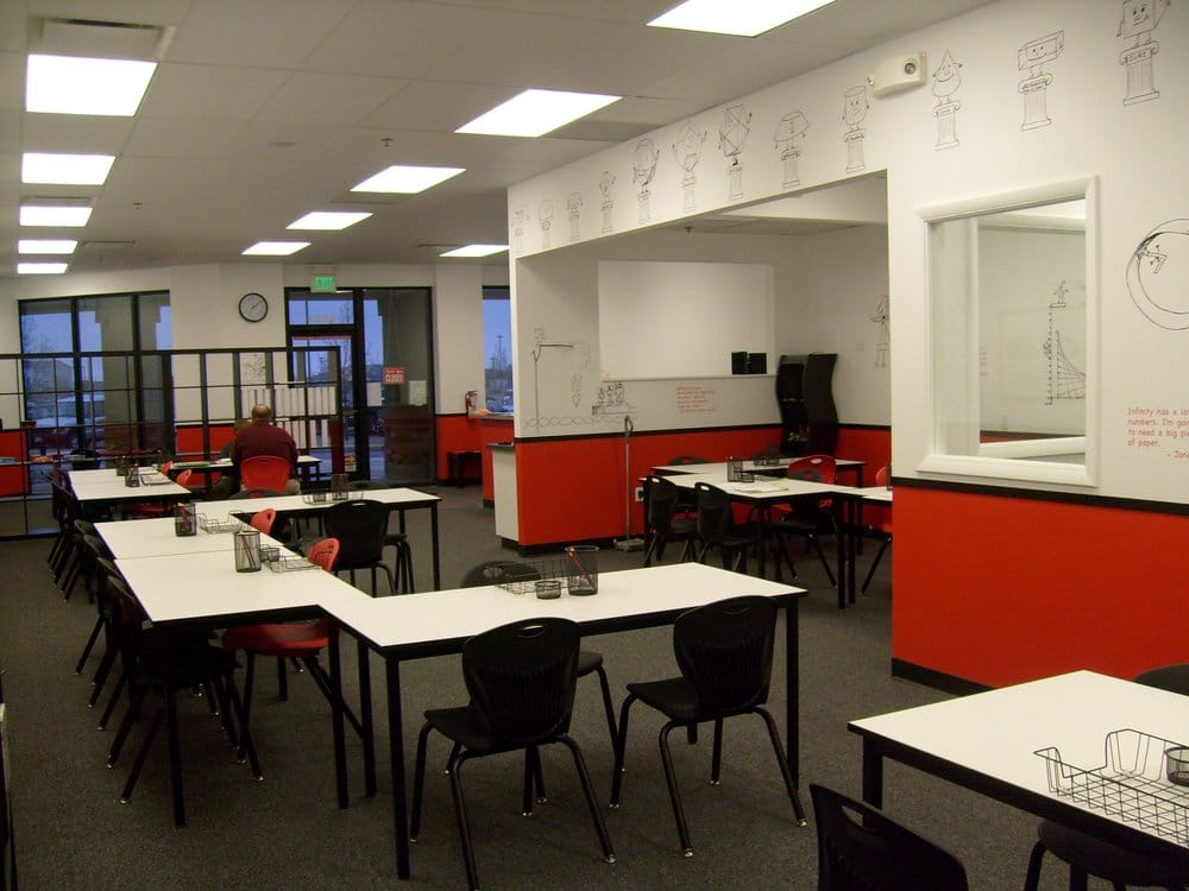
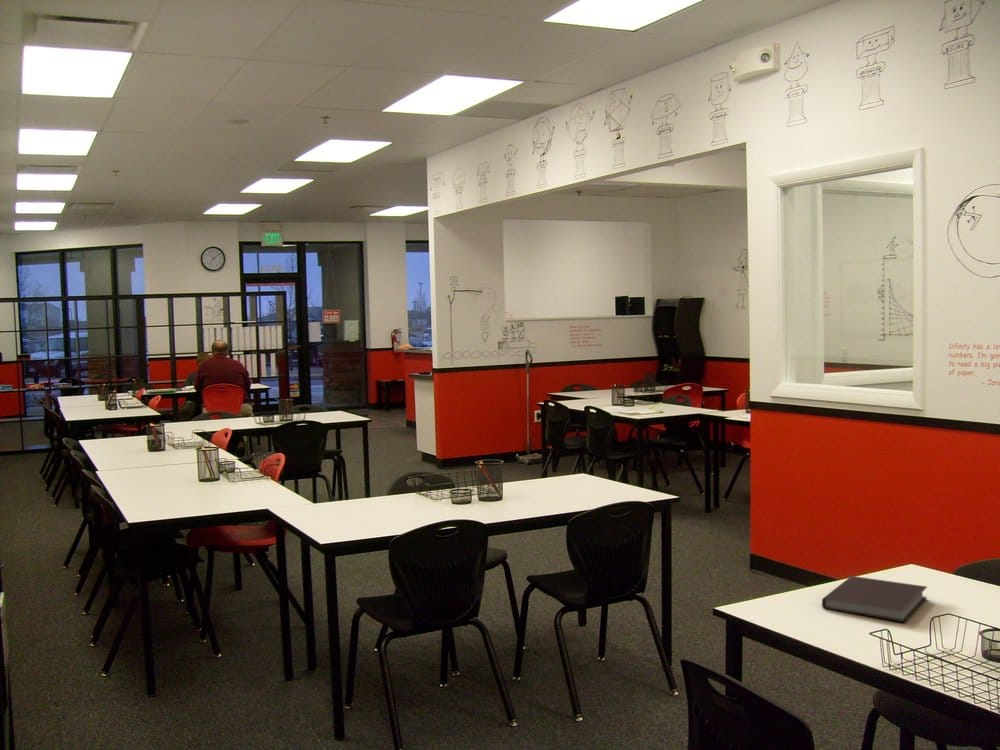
+ notebook [821,575,928,623]
